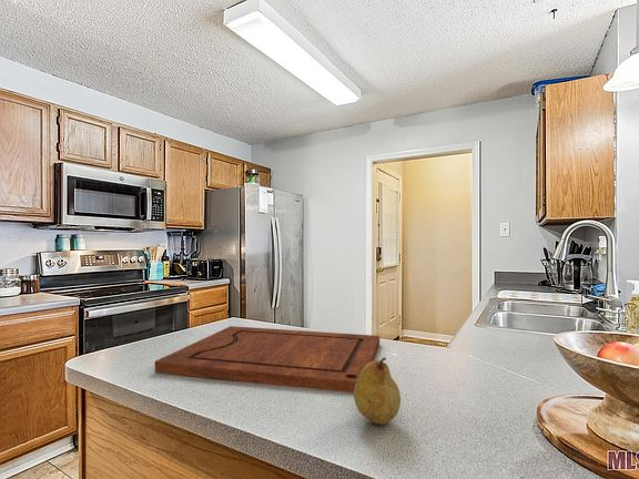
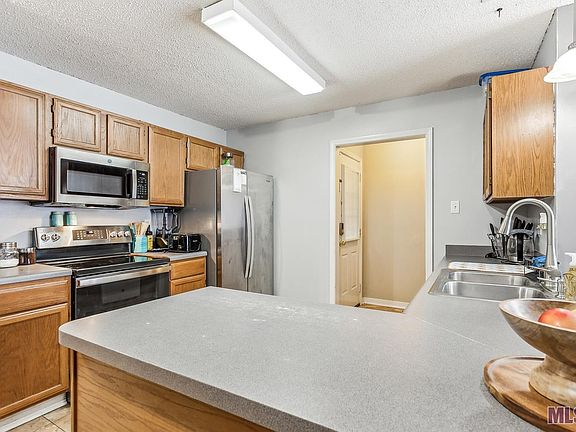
- cutting board [154,325,381,394]
- fruit [353,356,402,425]
